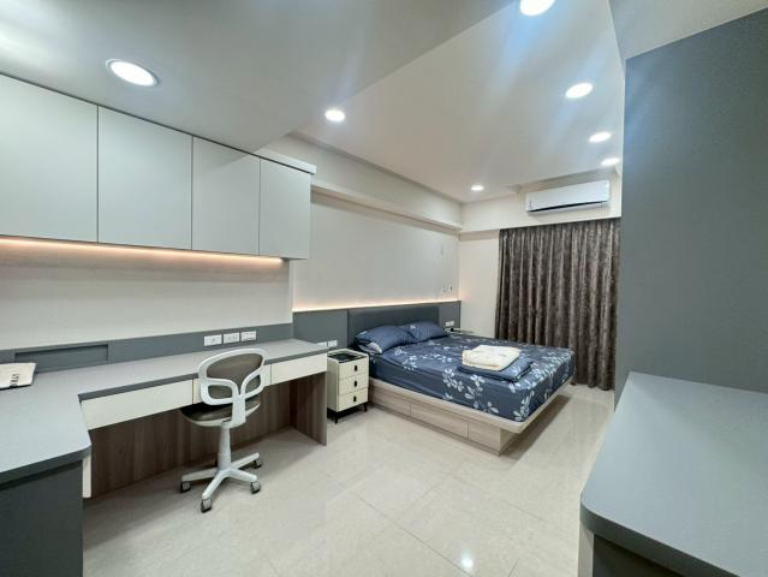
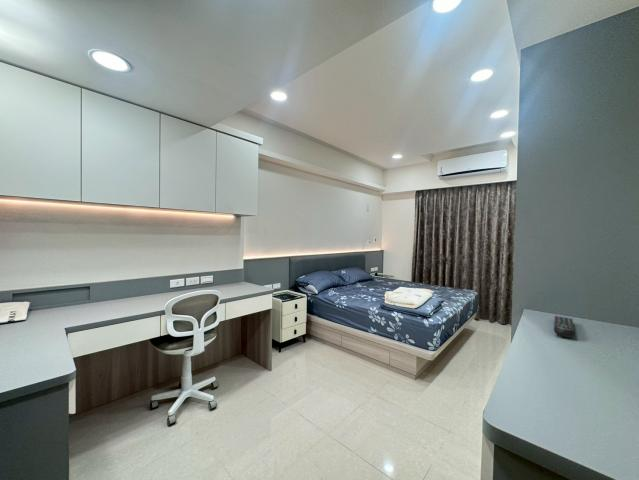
+ remote control [553,315,575,339]
